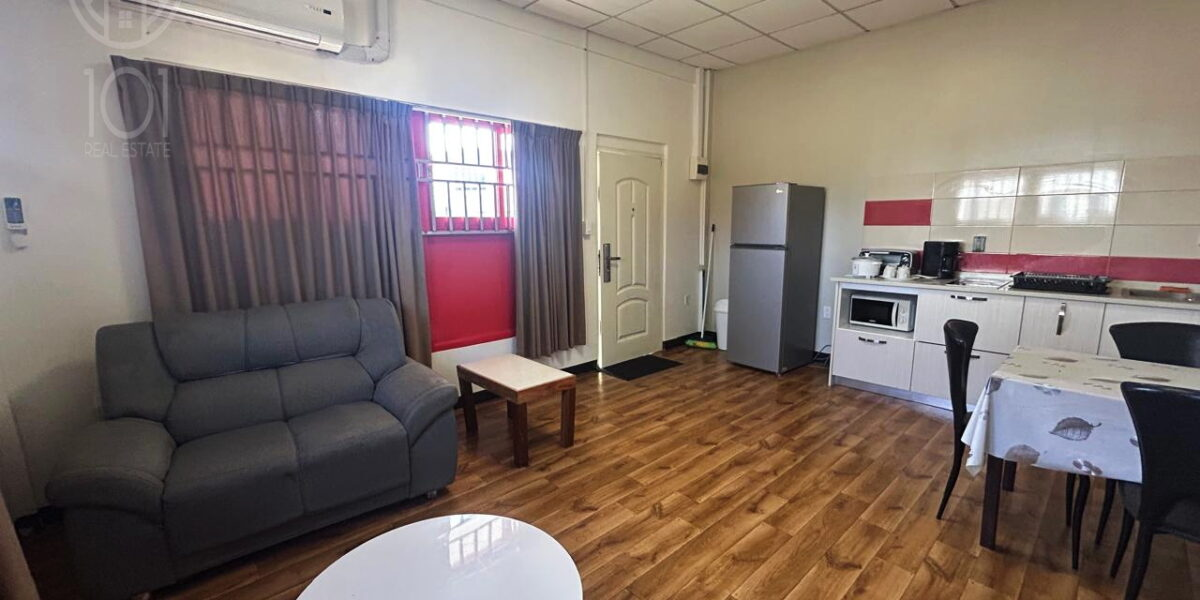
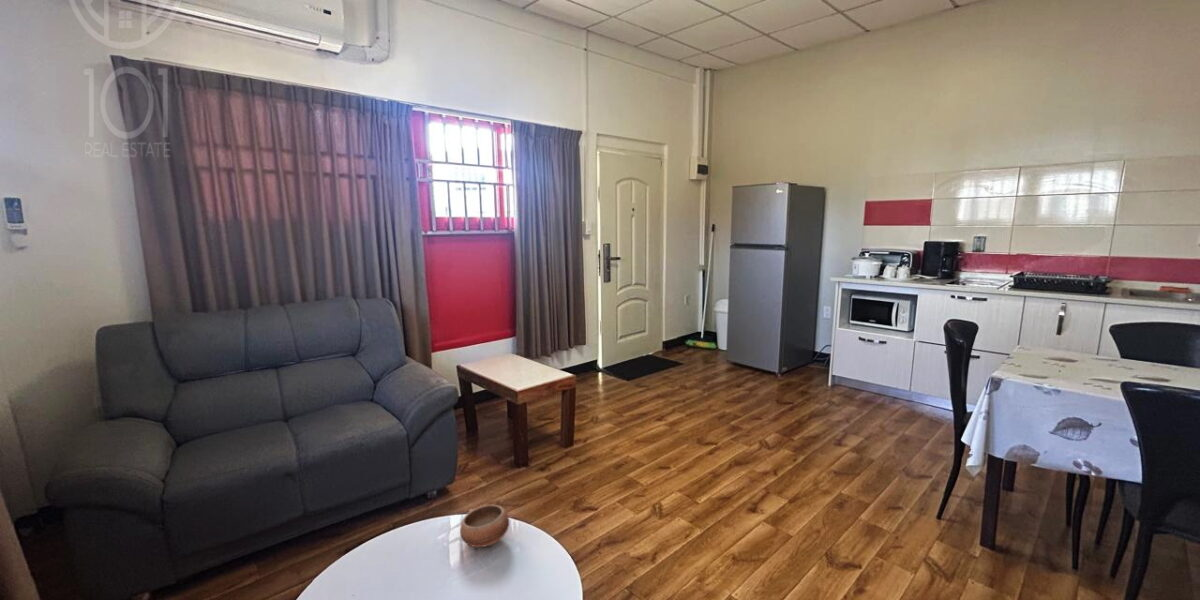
+ bowl [459,504,510,548]
